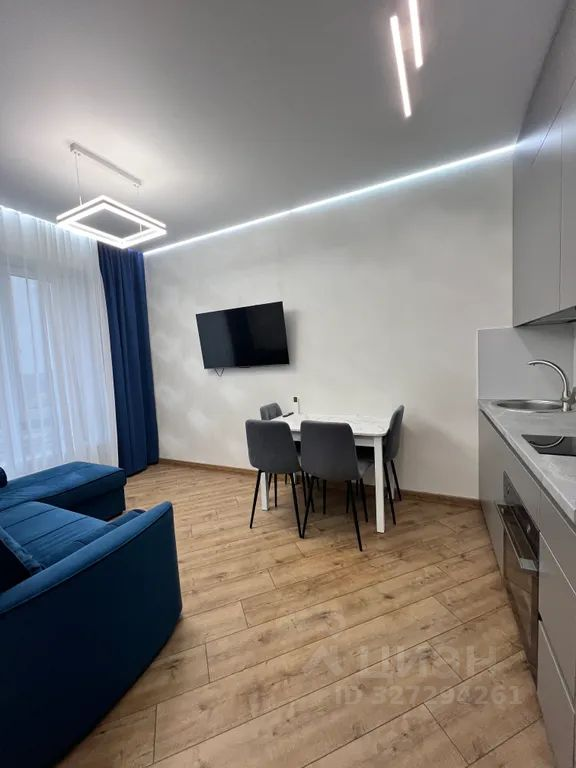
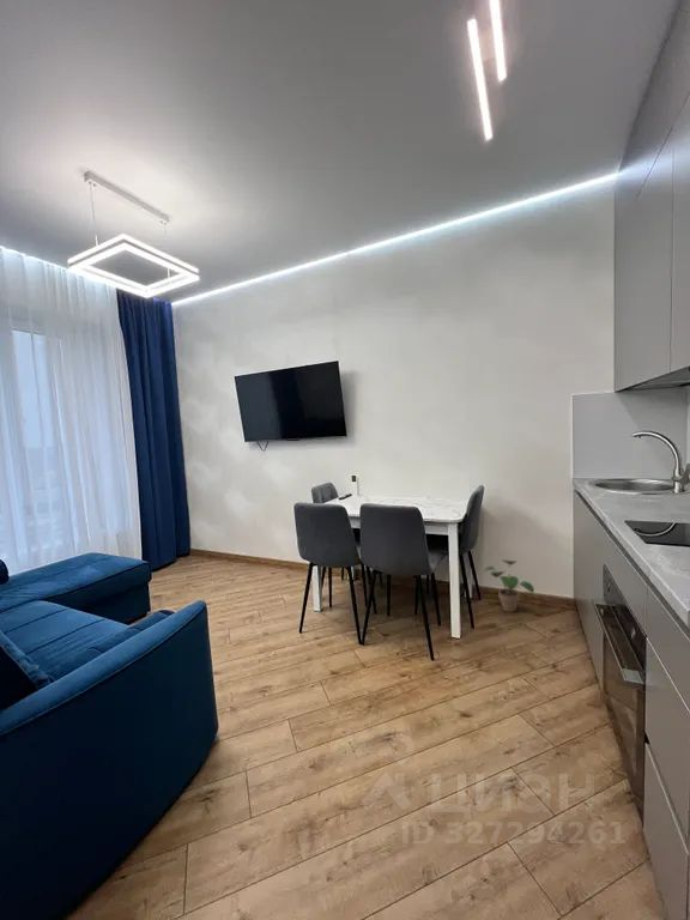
+ potted plant [483,558,535,613]
